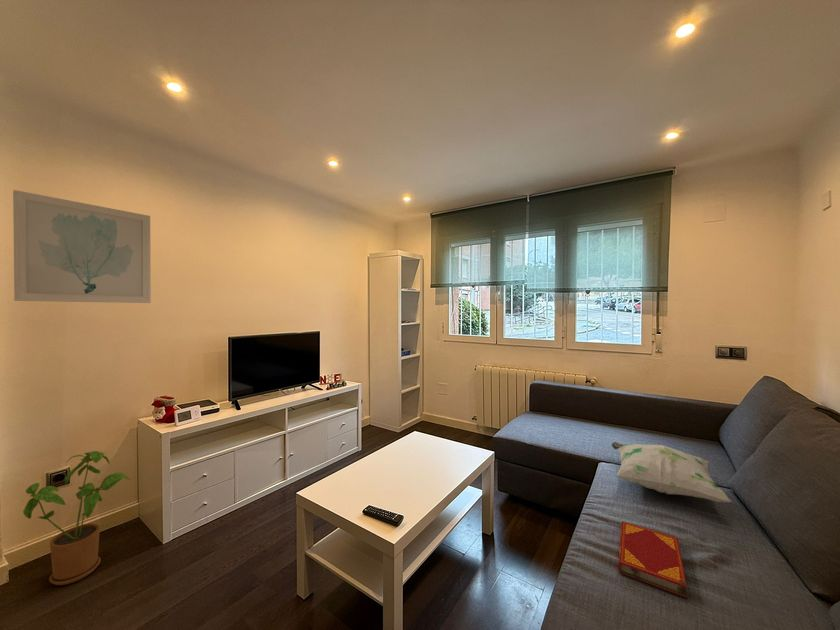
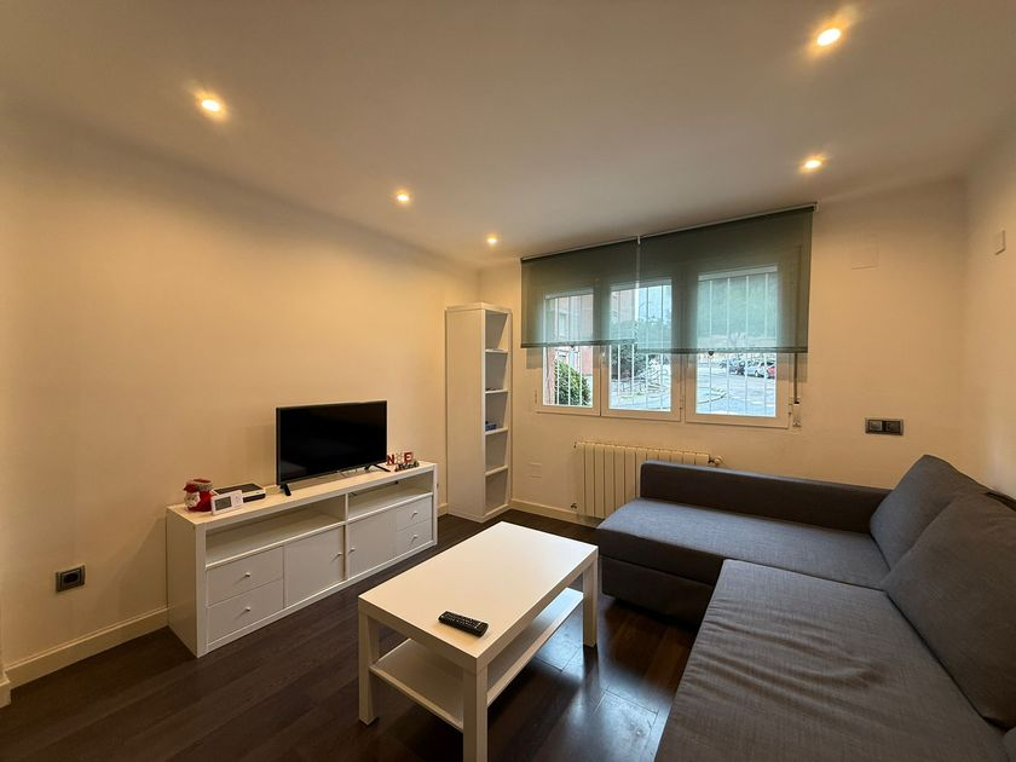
- hardback book [617,520,688,599]
- house plant [22,450,132,586]
- wall art [12,189,152,304]
- decorative pillow [610,441,733,504]
